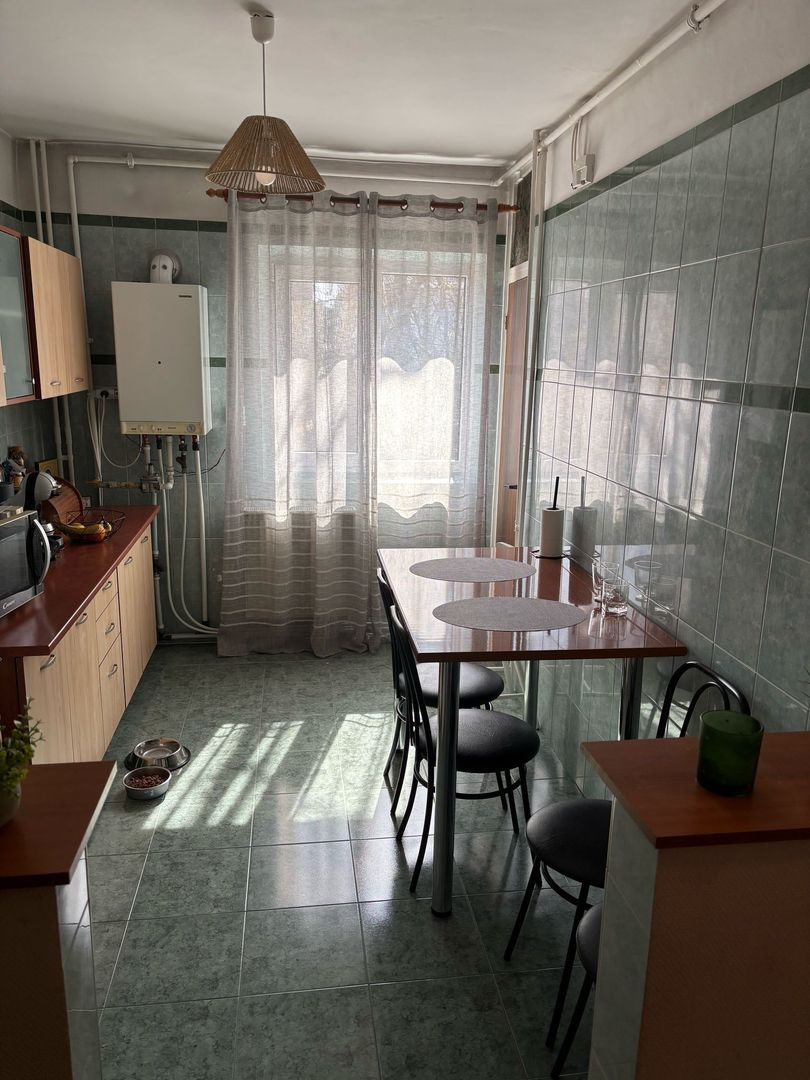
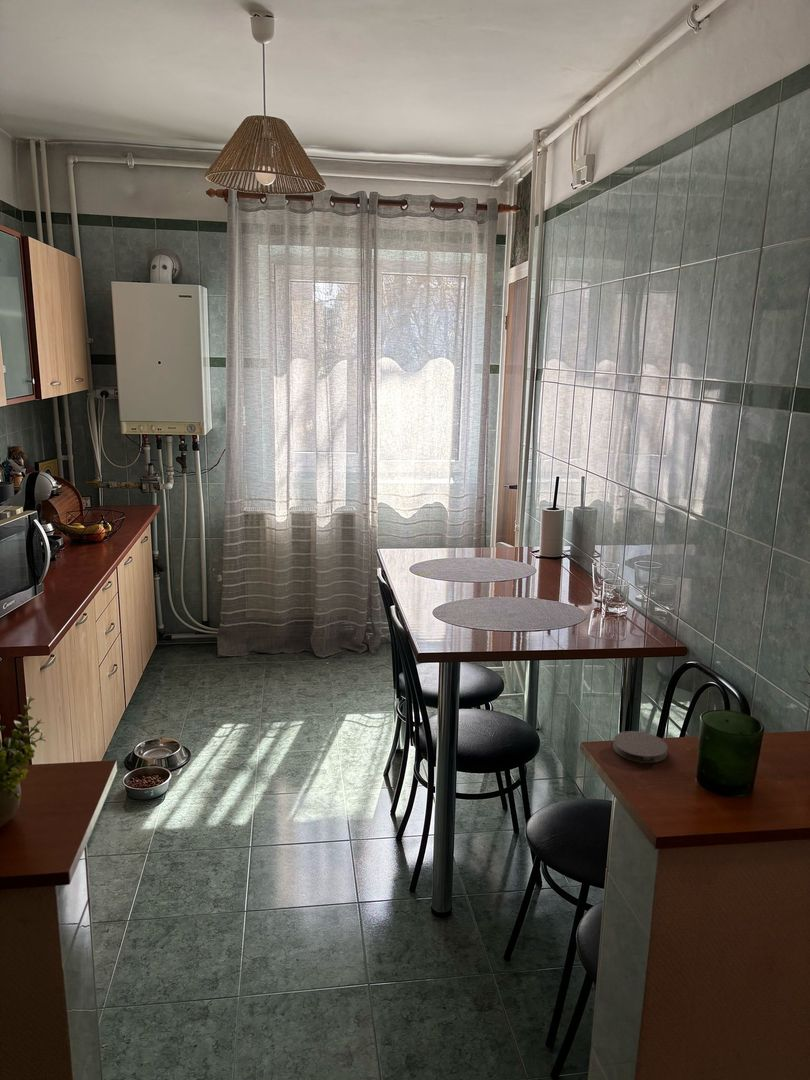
+ coaster [612,730,669,764]
